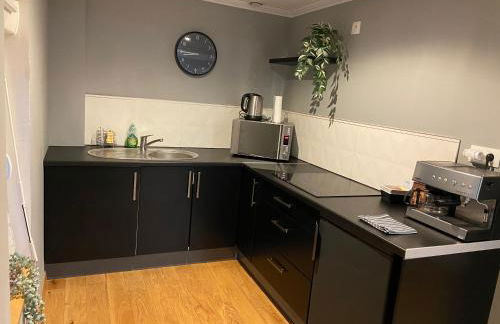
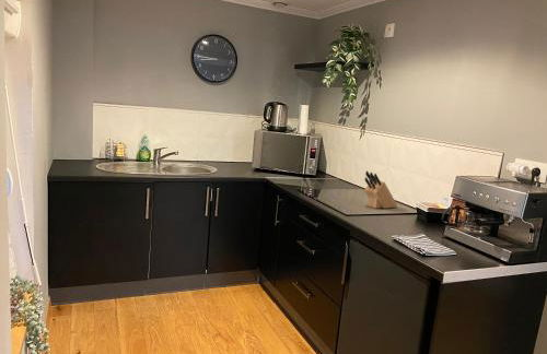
+ knife block [363,169,398,210]
